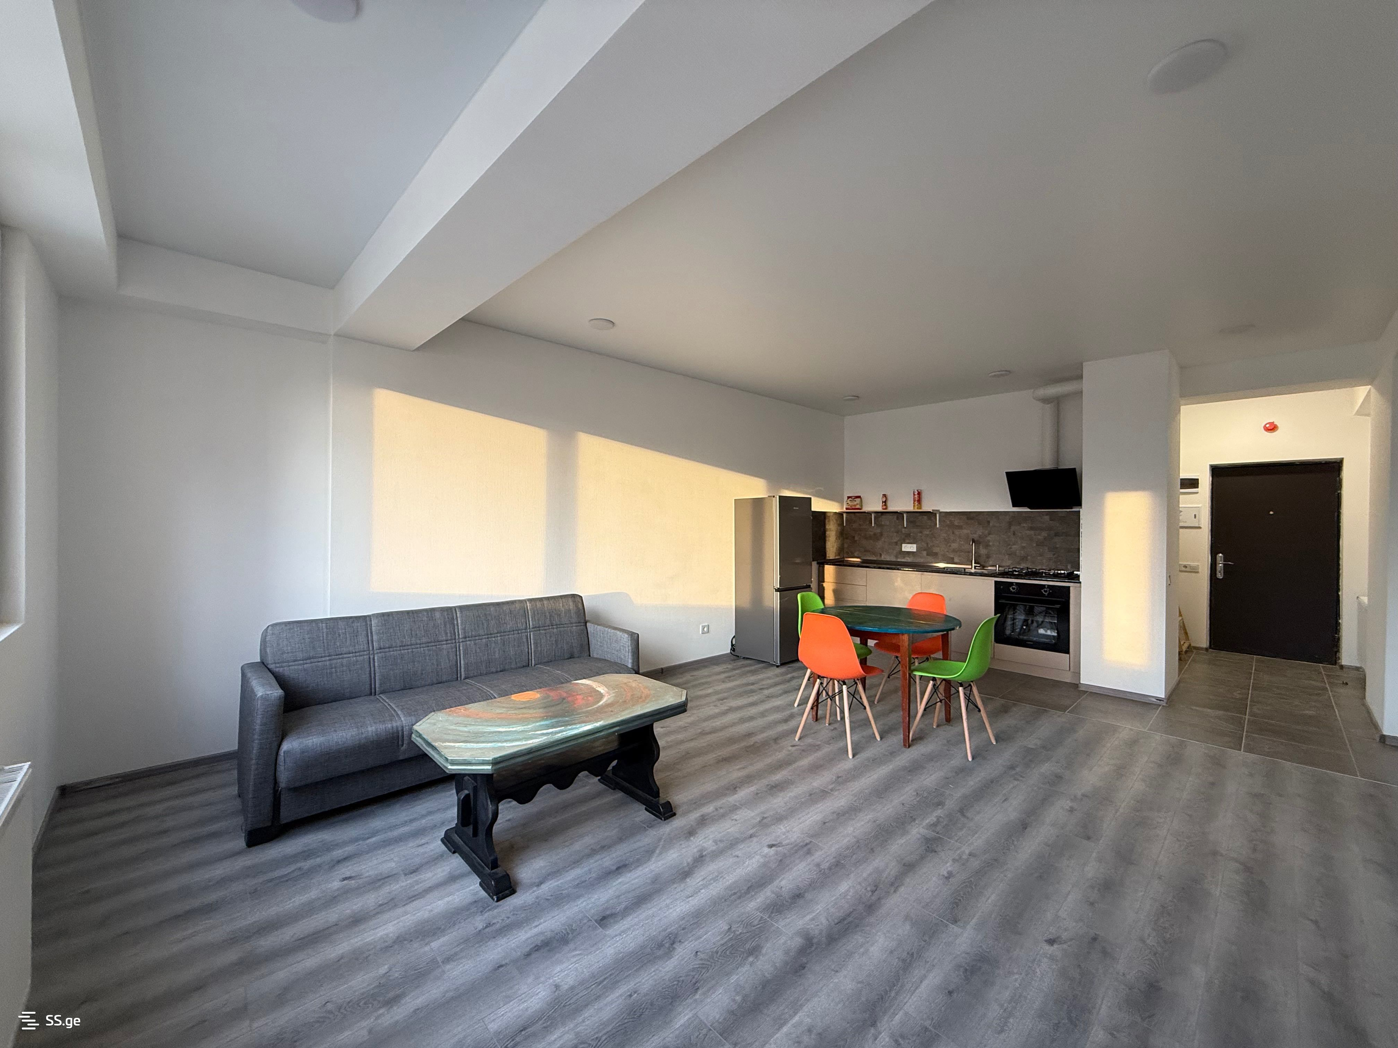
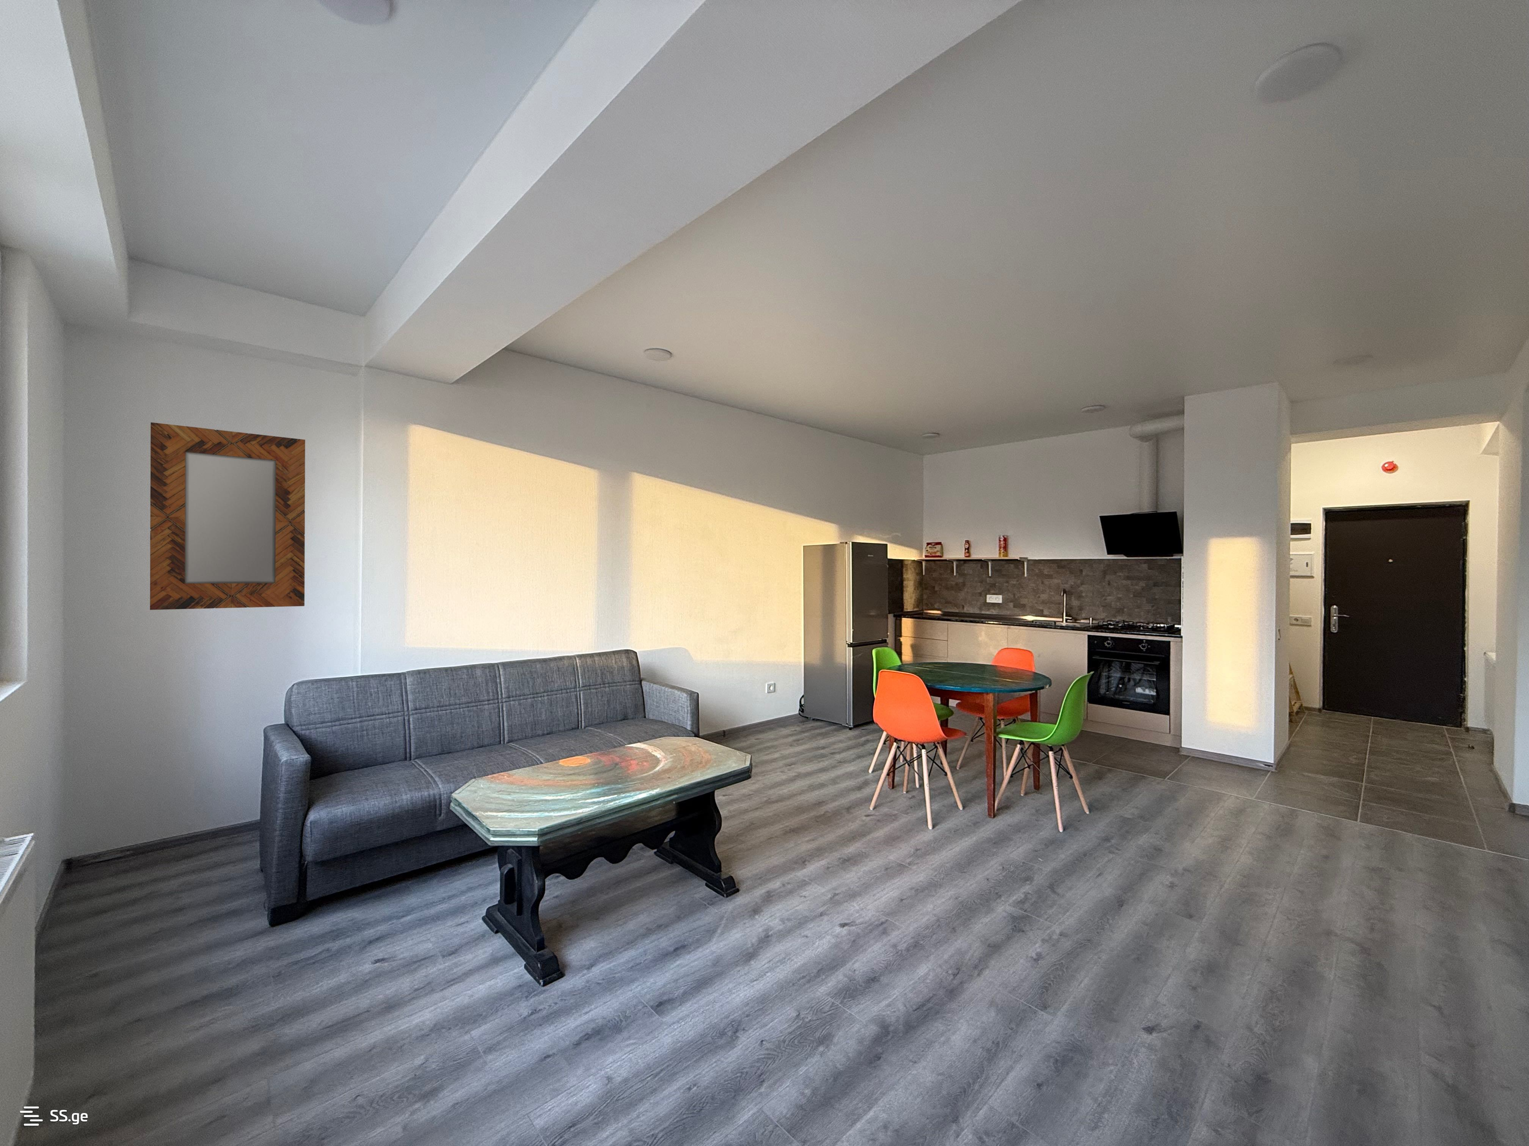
+ home mirror [149,421,306,610]
